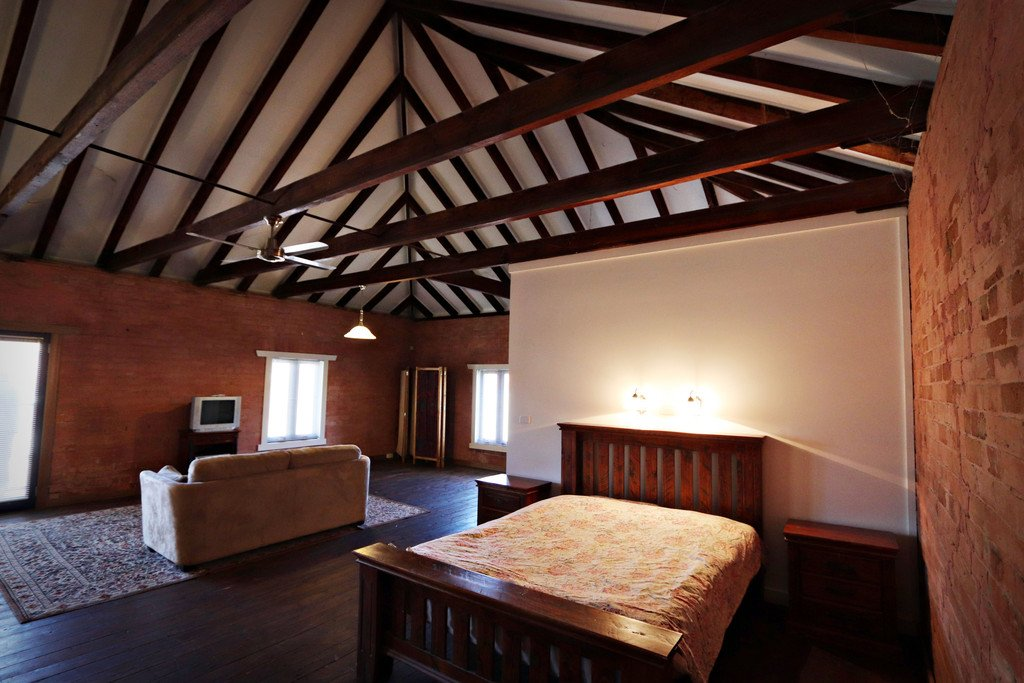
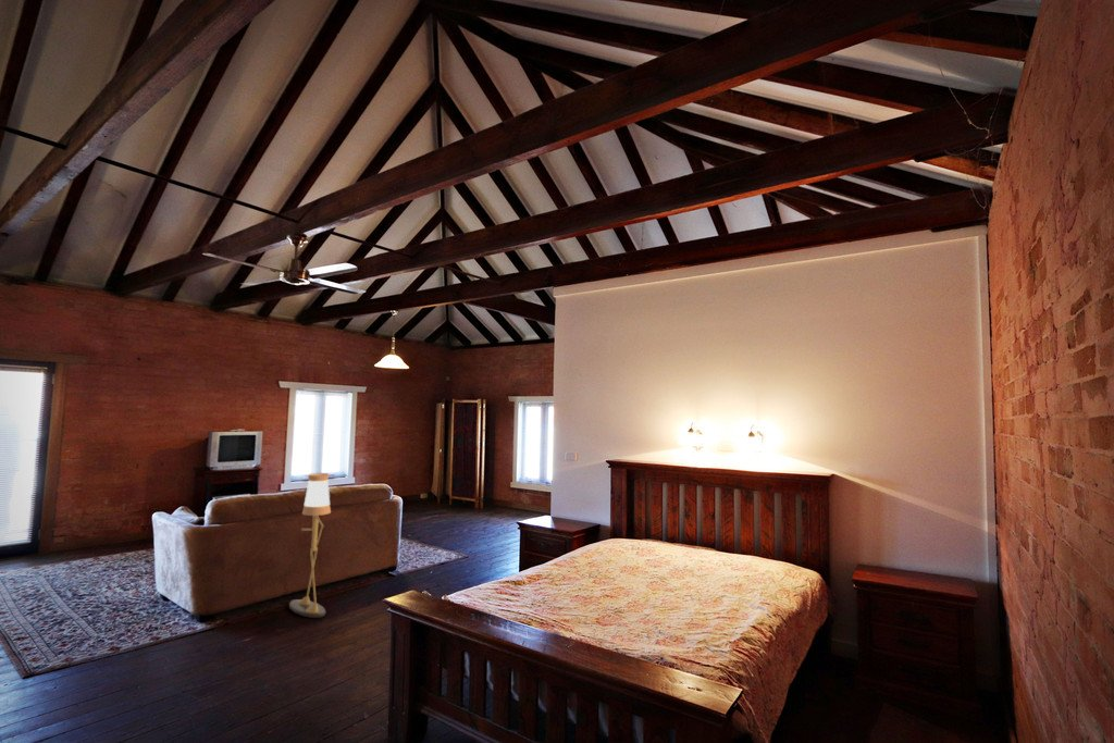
+ floor lamp [288,472,332,619]
